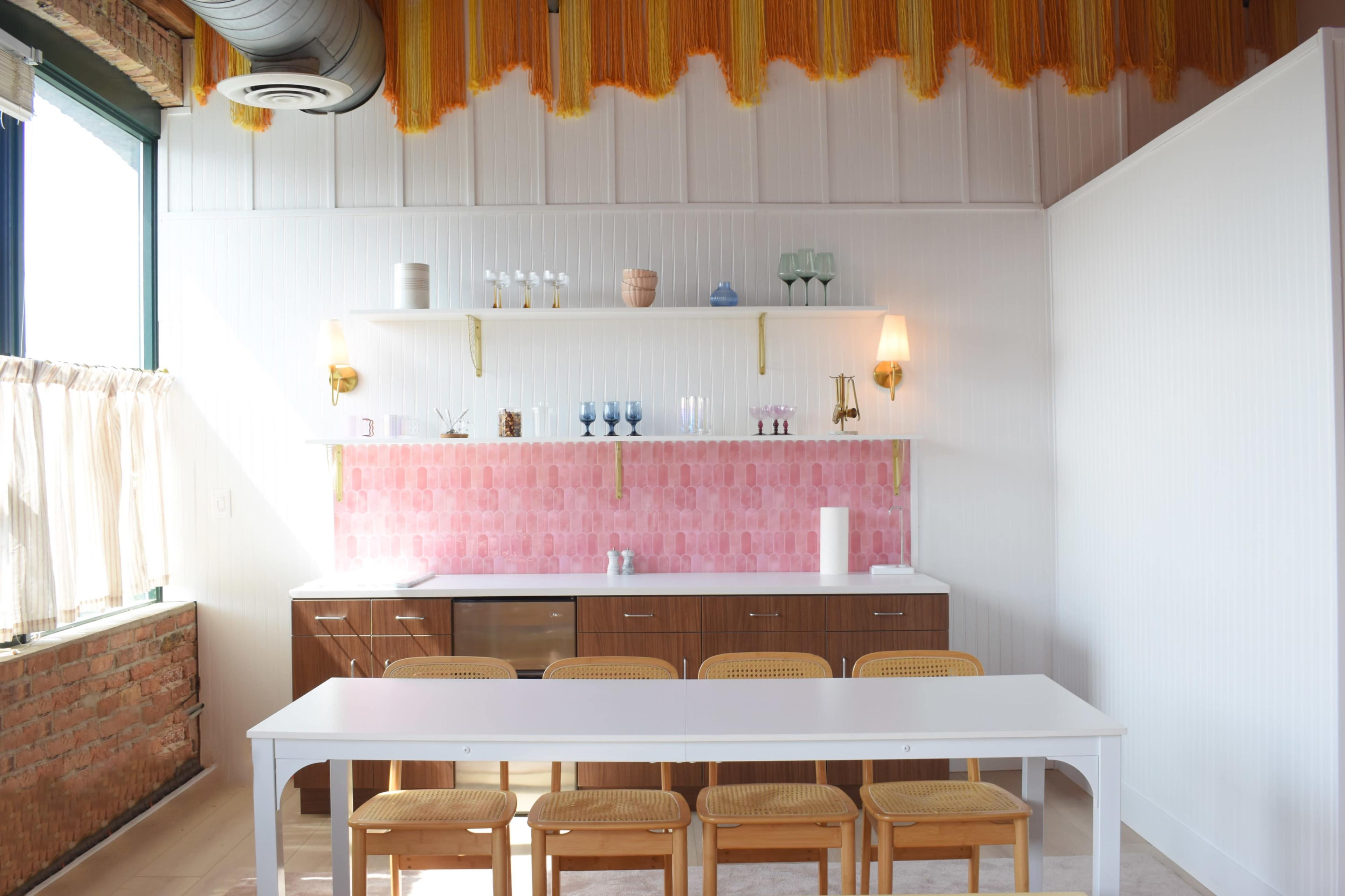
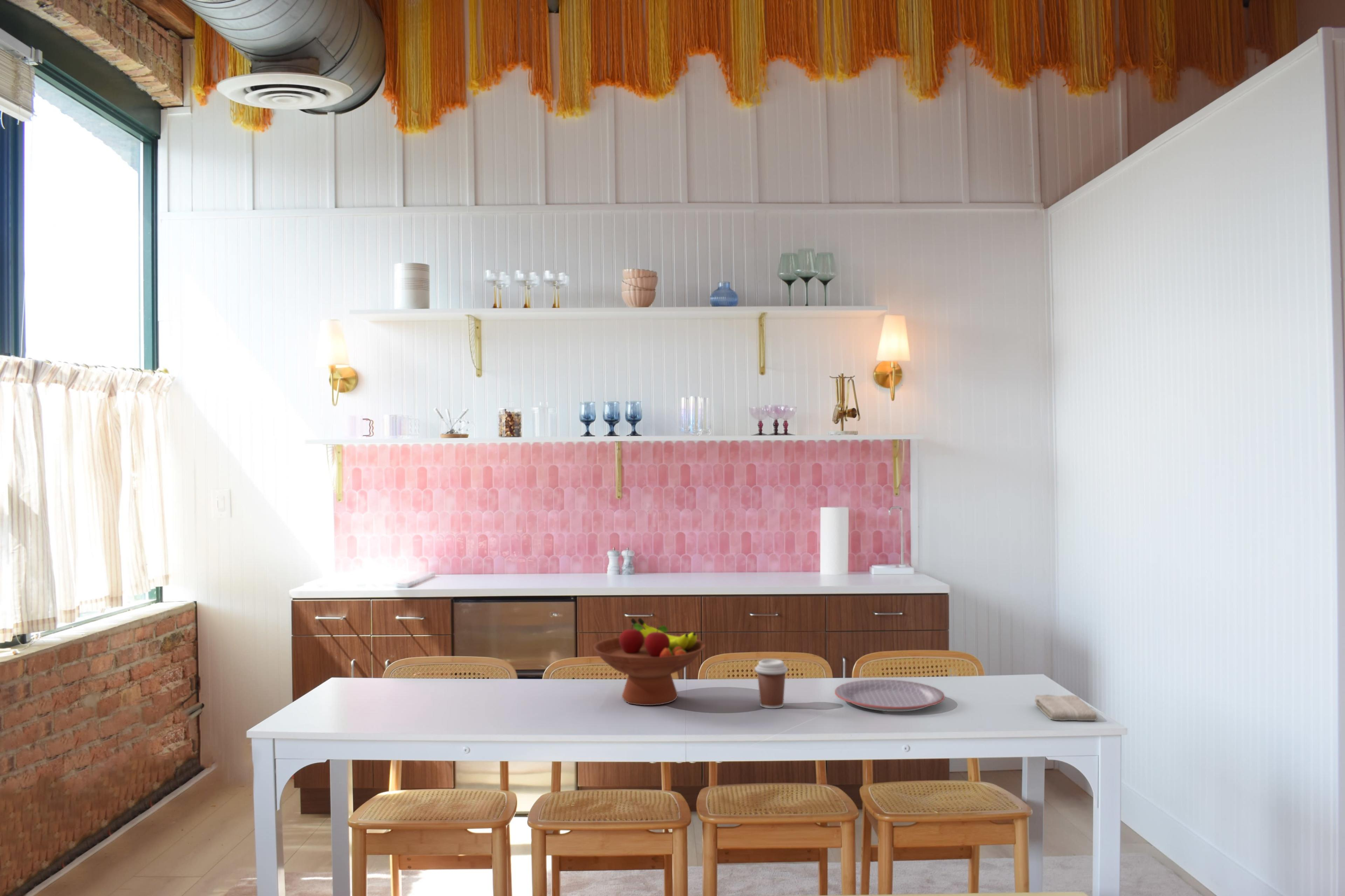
+ coffee cup [754,659,788,709]
+ washcloth [1034,694,1098,721]
+ fruit bowl [593,617,706,706]
+ plate [834,679,945,712]
